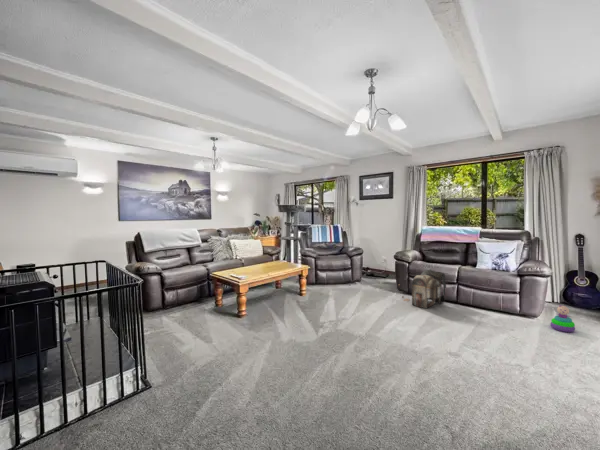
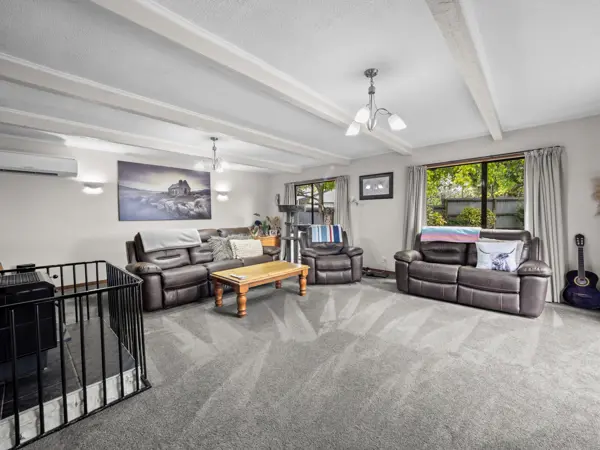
- stacking toy [549,304,576,333]
- architectural model [397,268,447,309]
